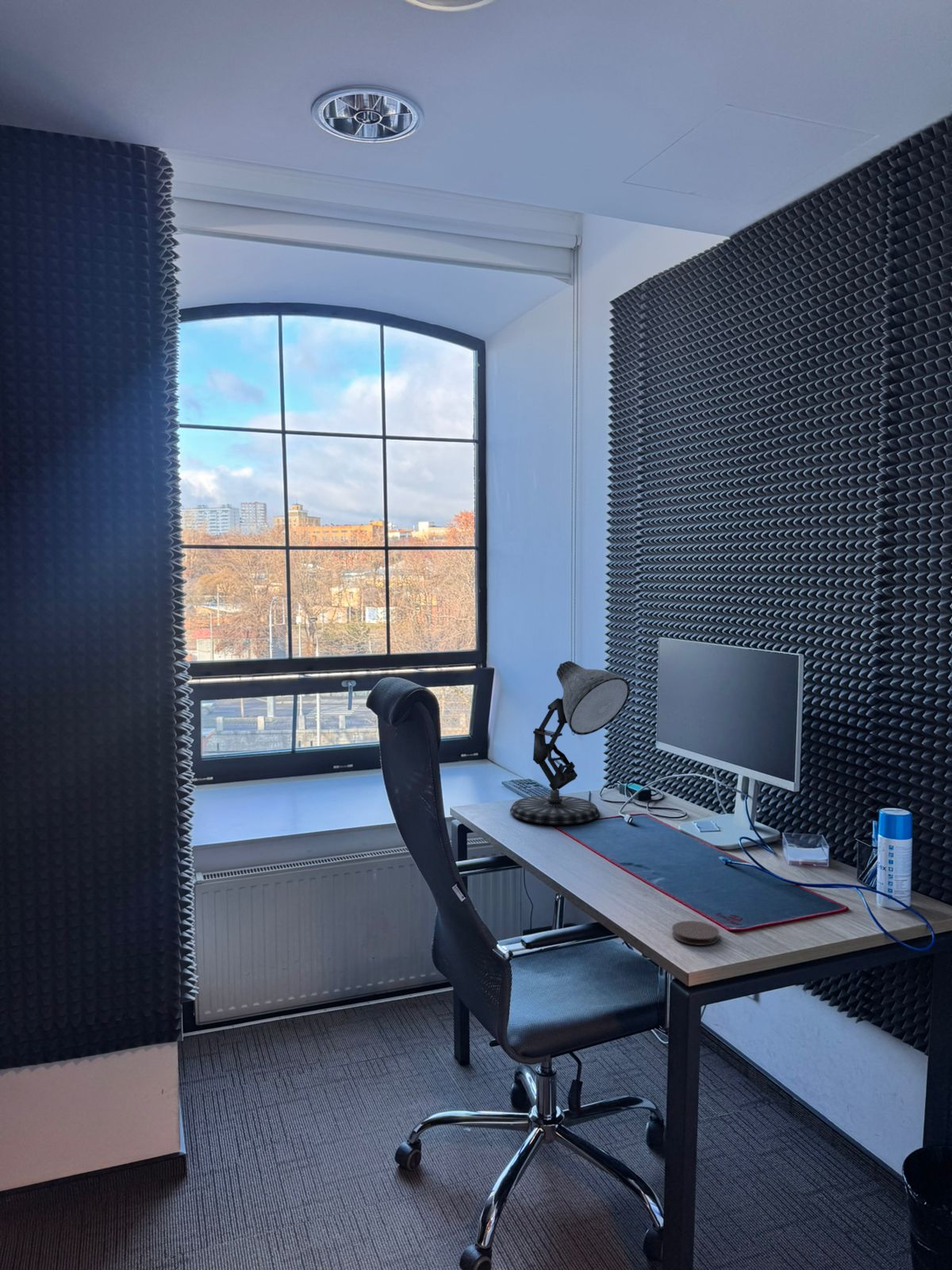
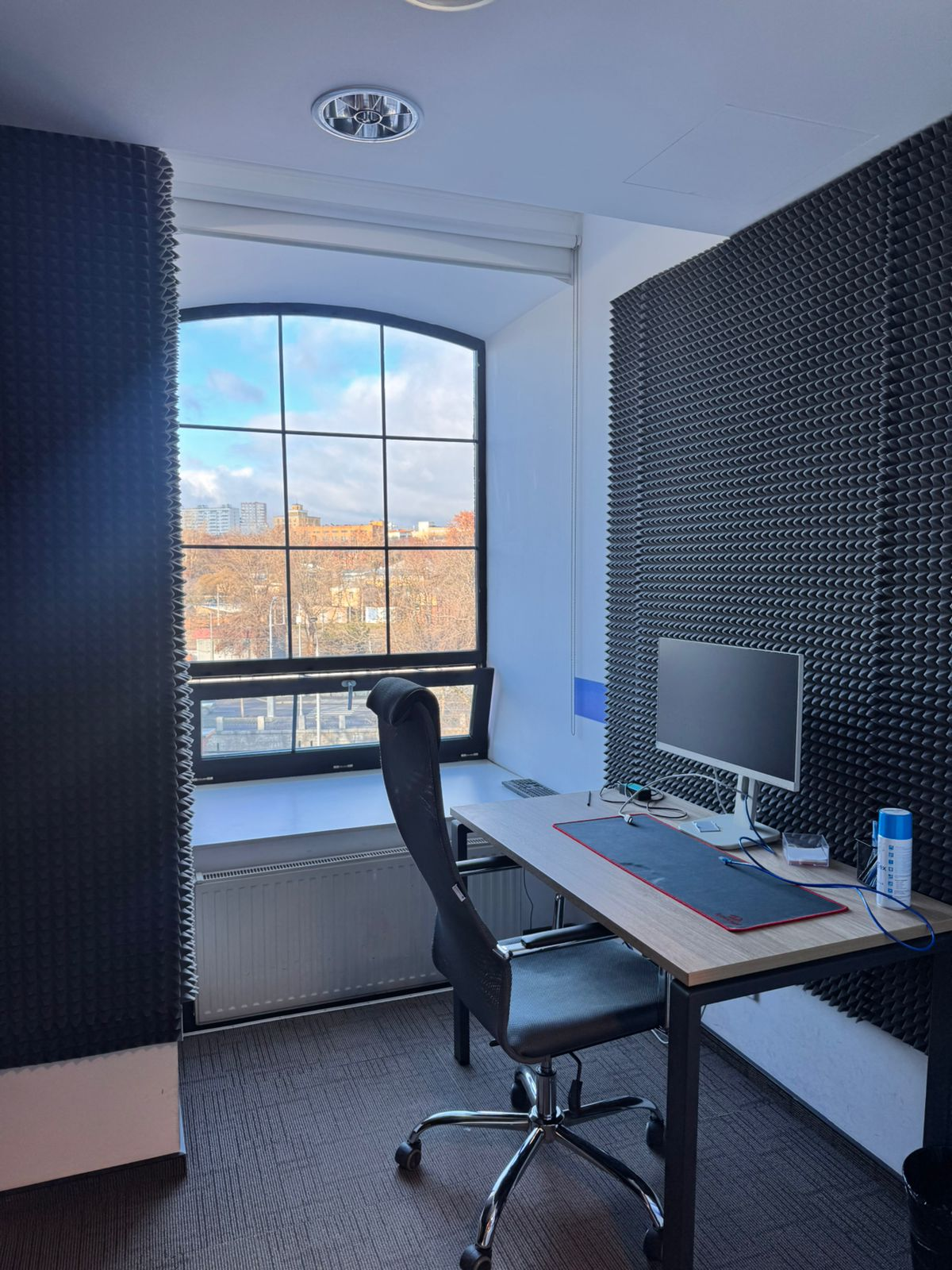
- coaster [671,920,720,946]
- desk lamp [509,660,631,825]
